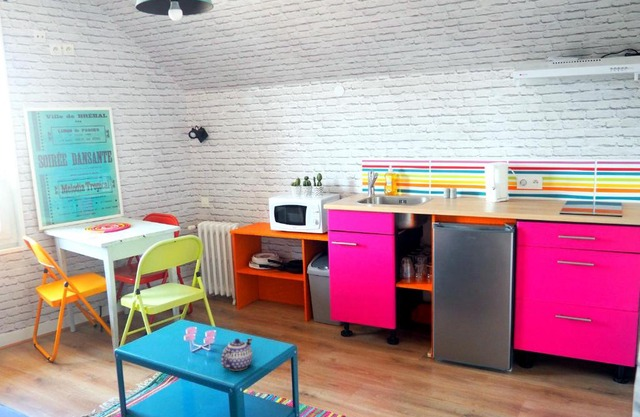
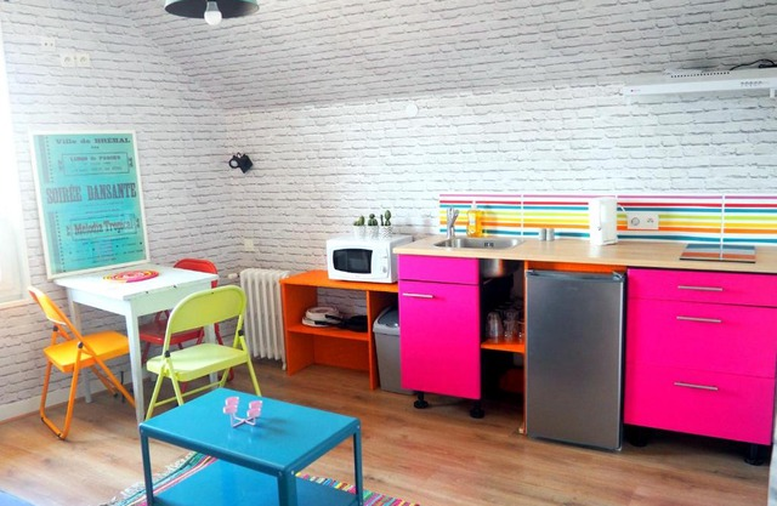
- teapot [220,337,253,372]
